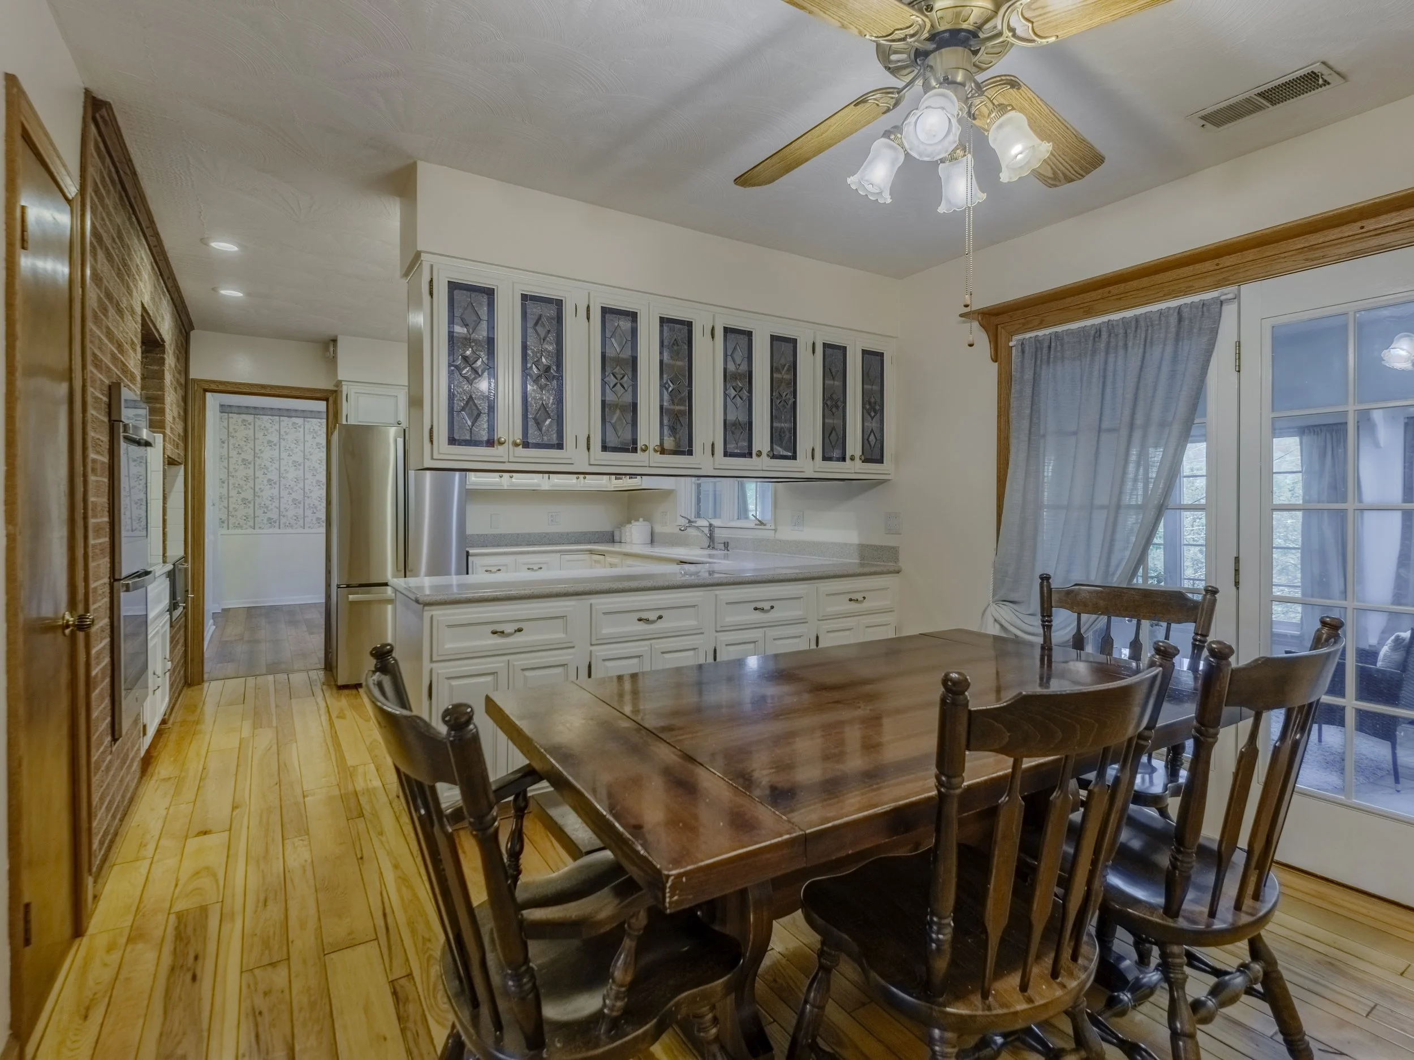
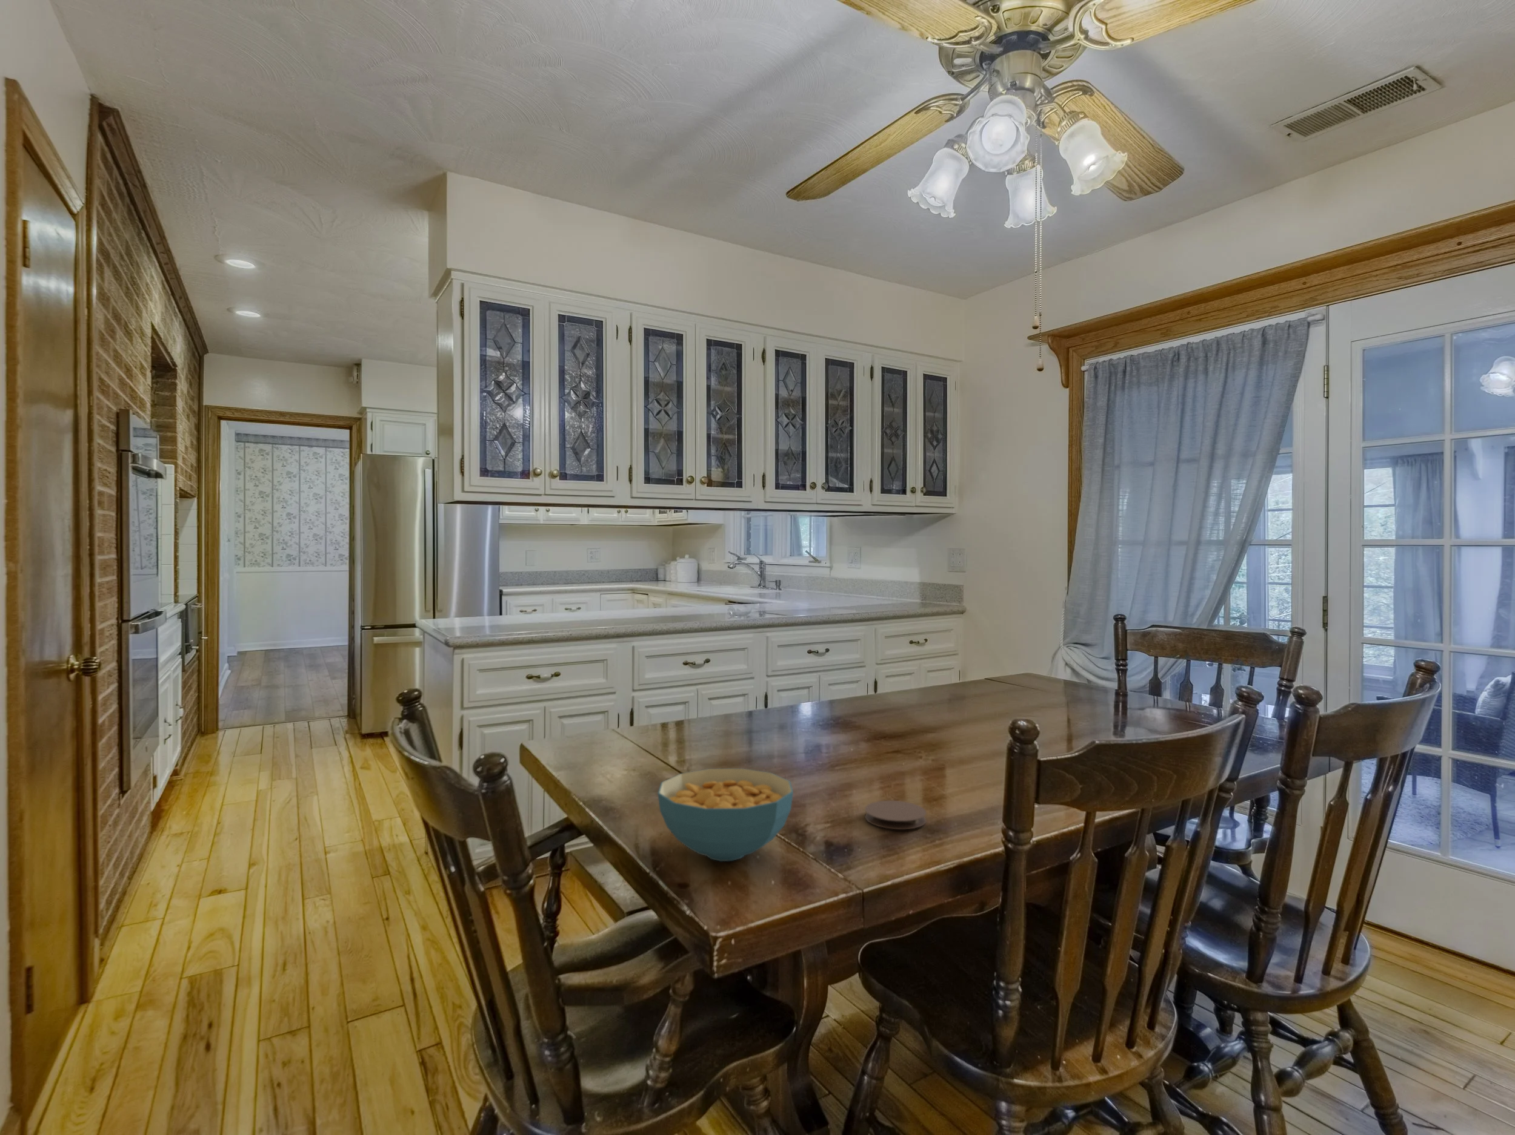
+ coaster [864,800,927,830]
+ cereal bowl [657,768,793,862]
